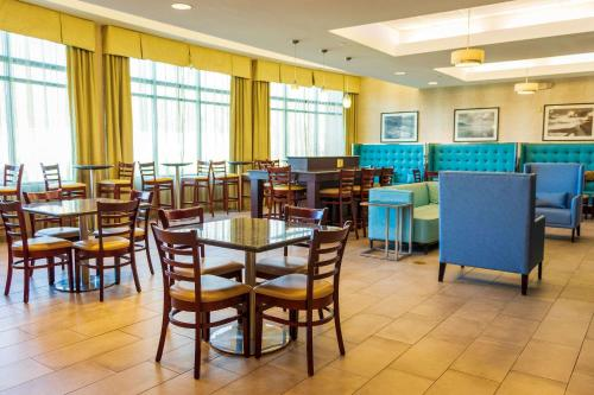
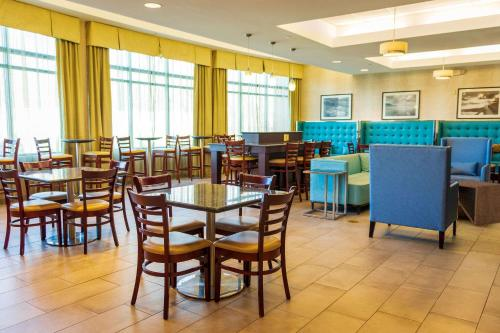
+ side table [450,179,500,227]
